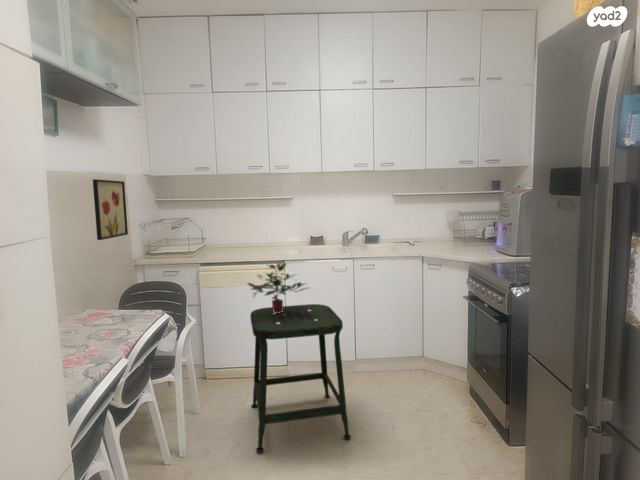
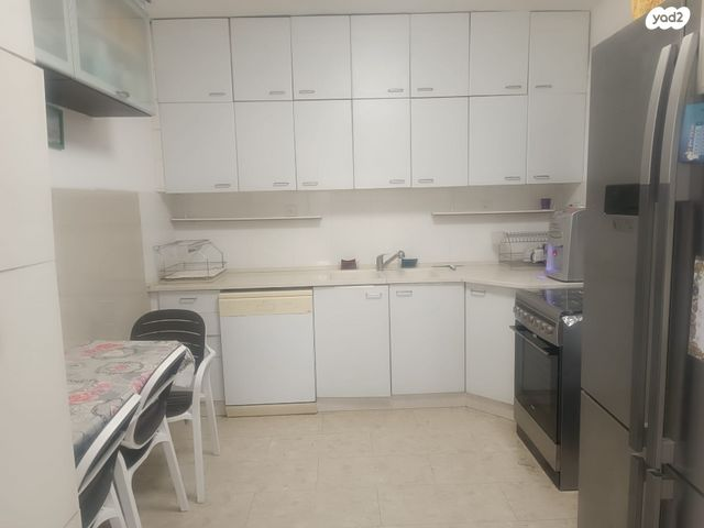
- stool [249,303,352,453]
- wall art [92,178,129,241]
- potted plant [246,261,310,313]
